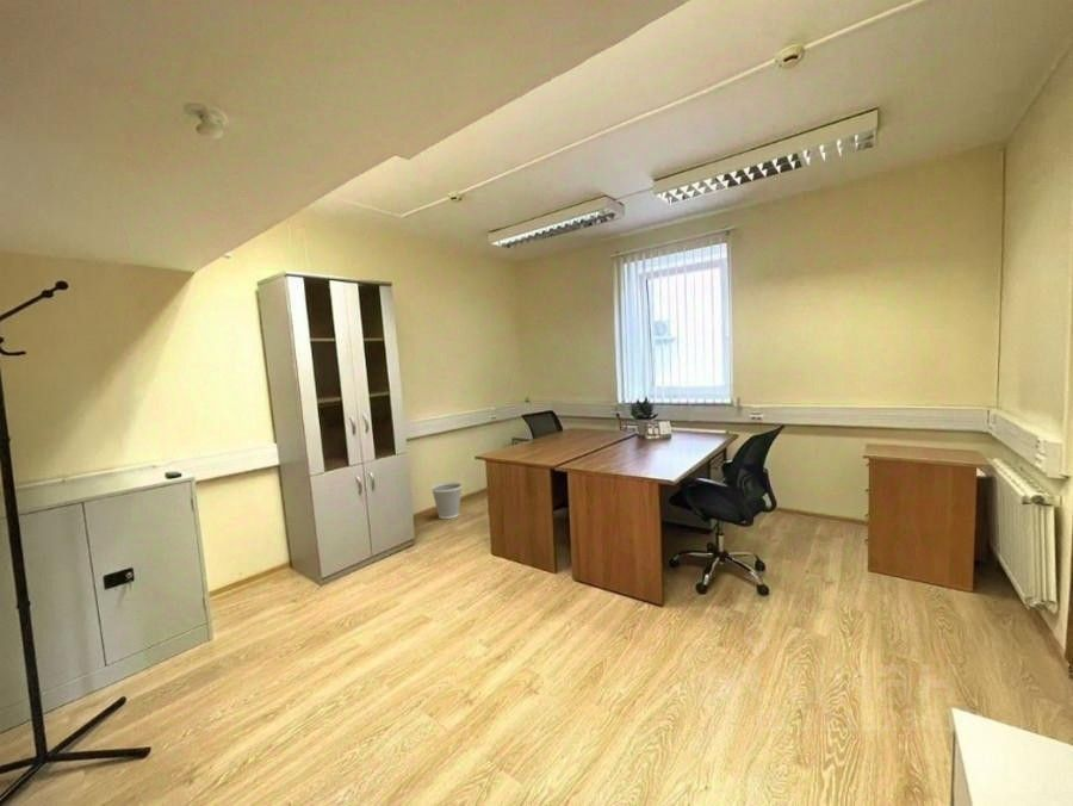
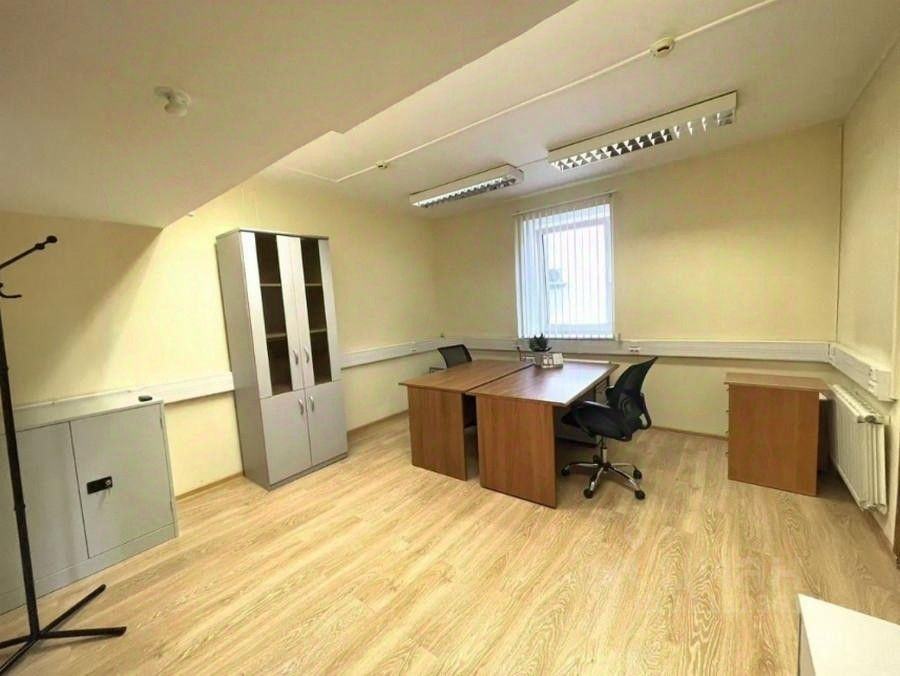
- wastebasket [430,482,464,520]
